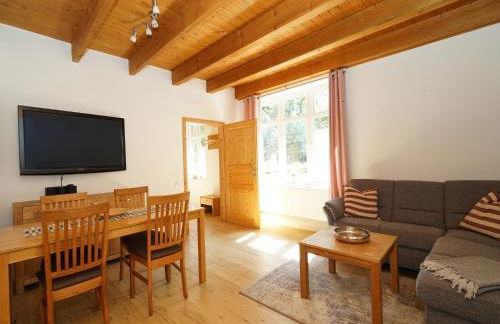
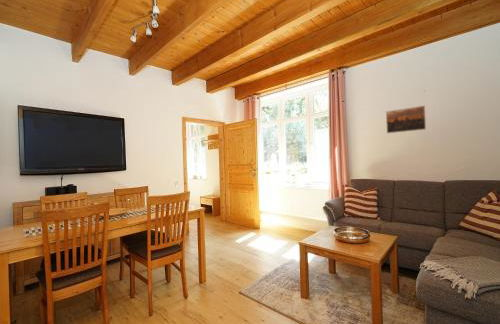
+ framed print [385,105,427,134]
